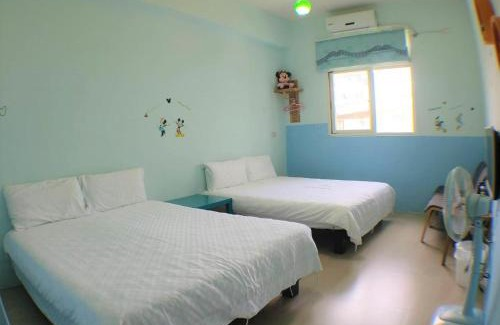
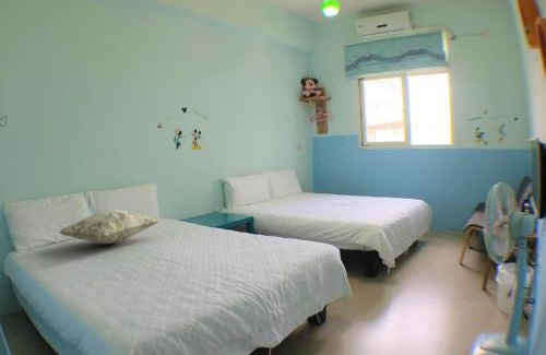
+ decorative pillow [59,209,162,245]
